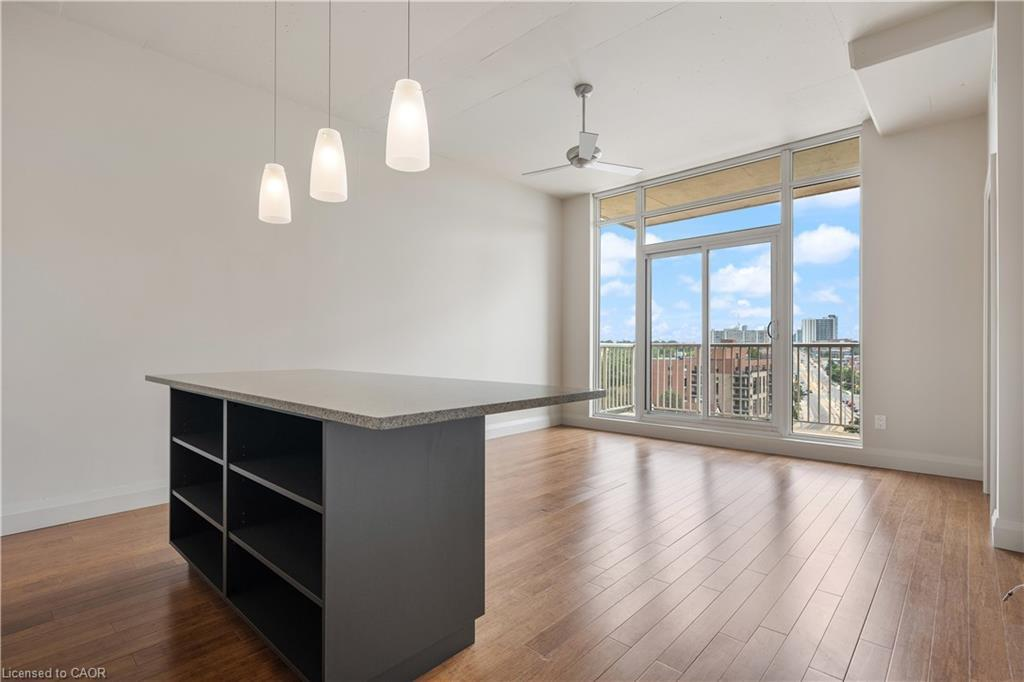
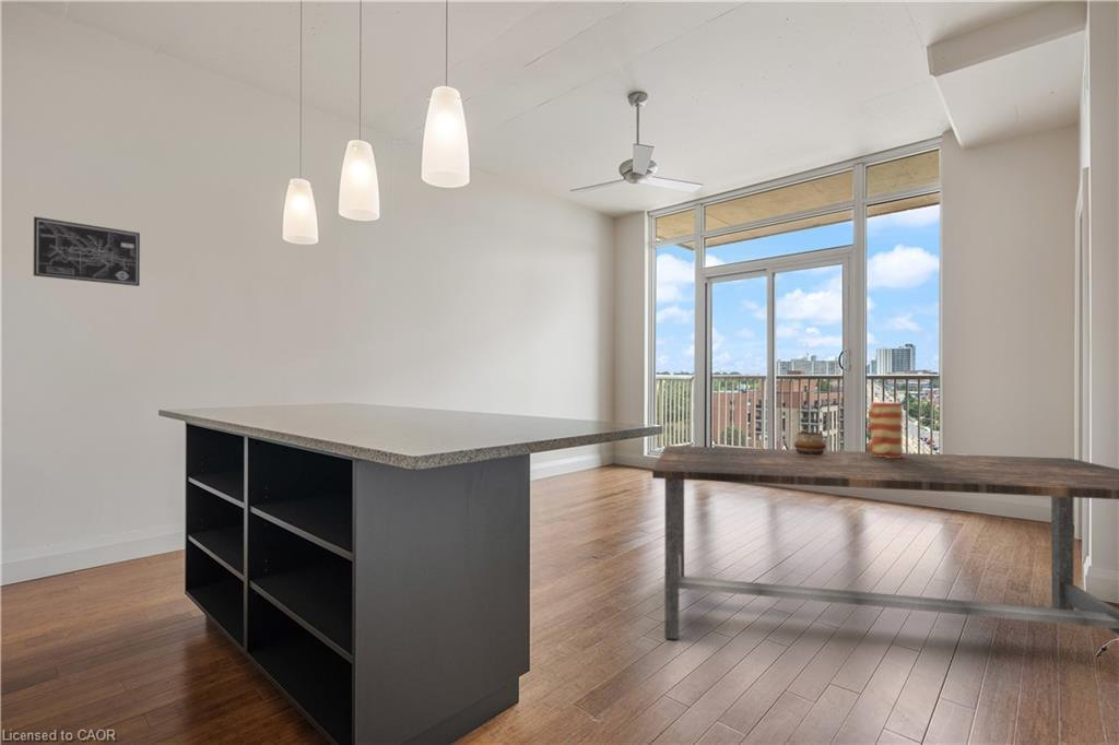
+ decorative bowl [793,431,827,454]
+ wall art [33,215,141,287]
+ dining table [651,445,1119,640]
+ vase [865,401,904,458]
